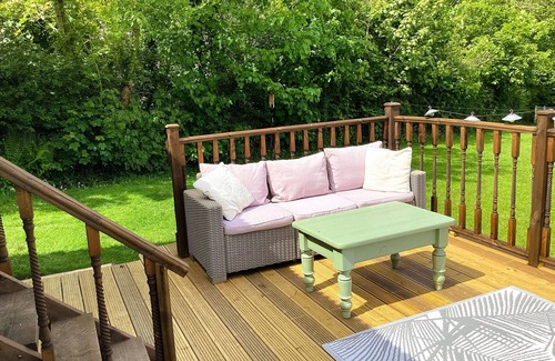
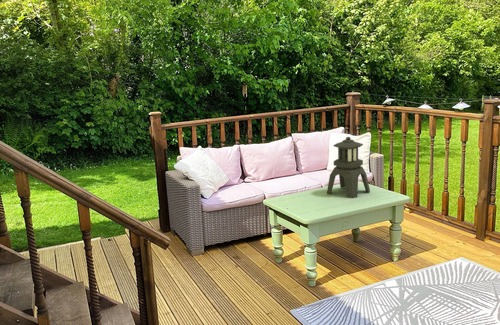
+ lantern [326,136,371,199]
